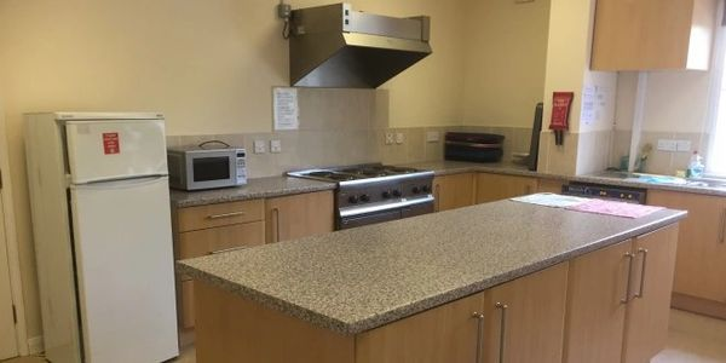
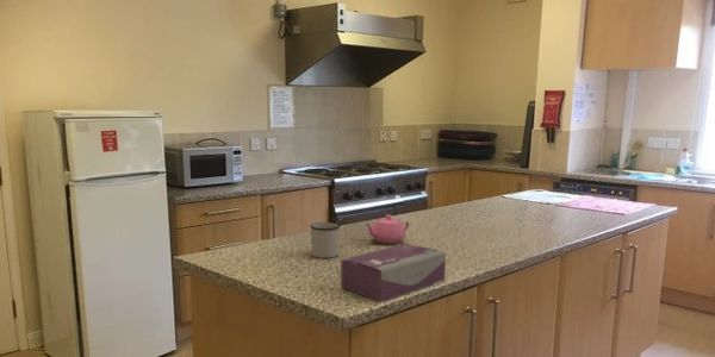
+ mug [309,221,341,259]
+ tissue box [340,243,447,303]
+ teapot [365,214,410,245]
